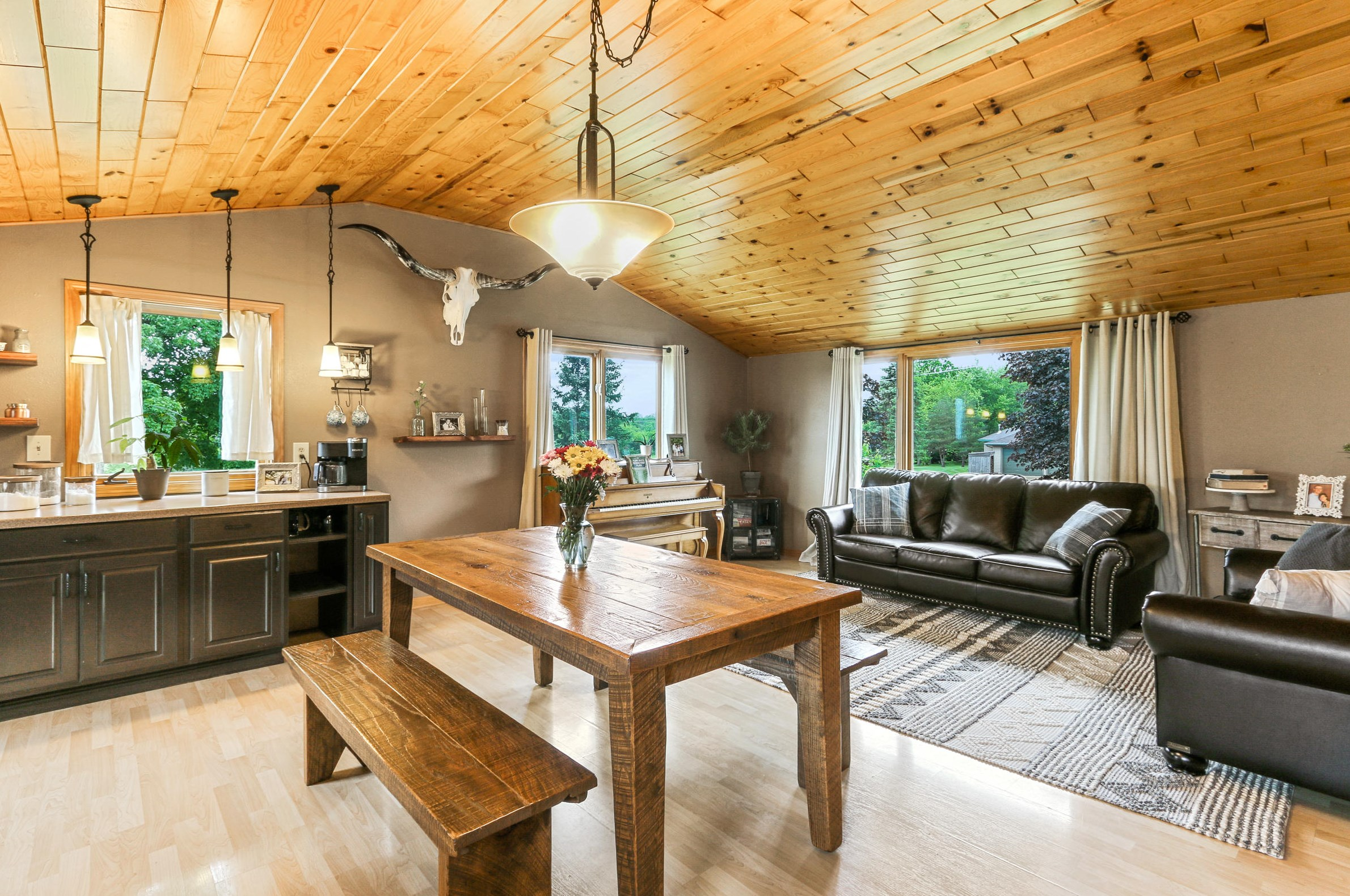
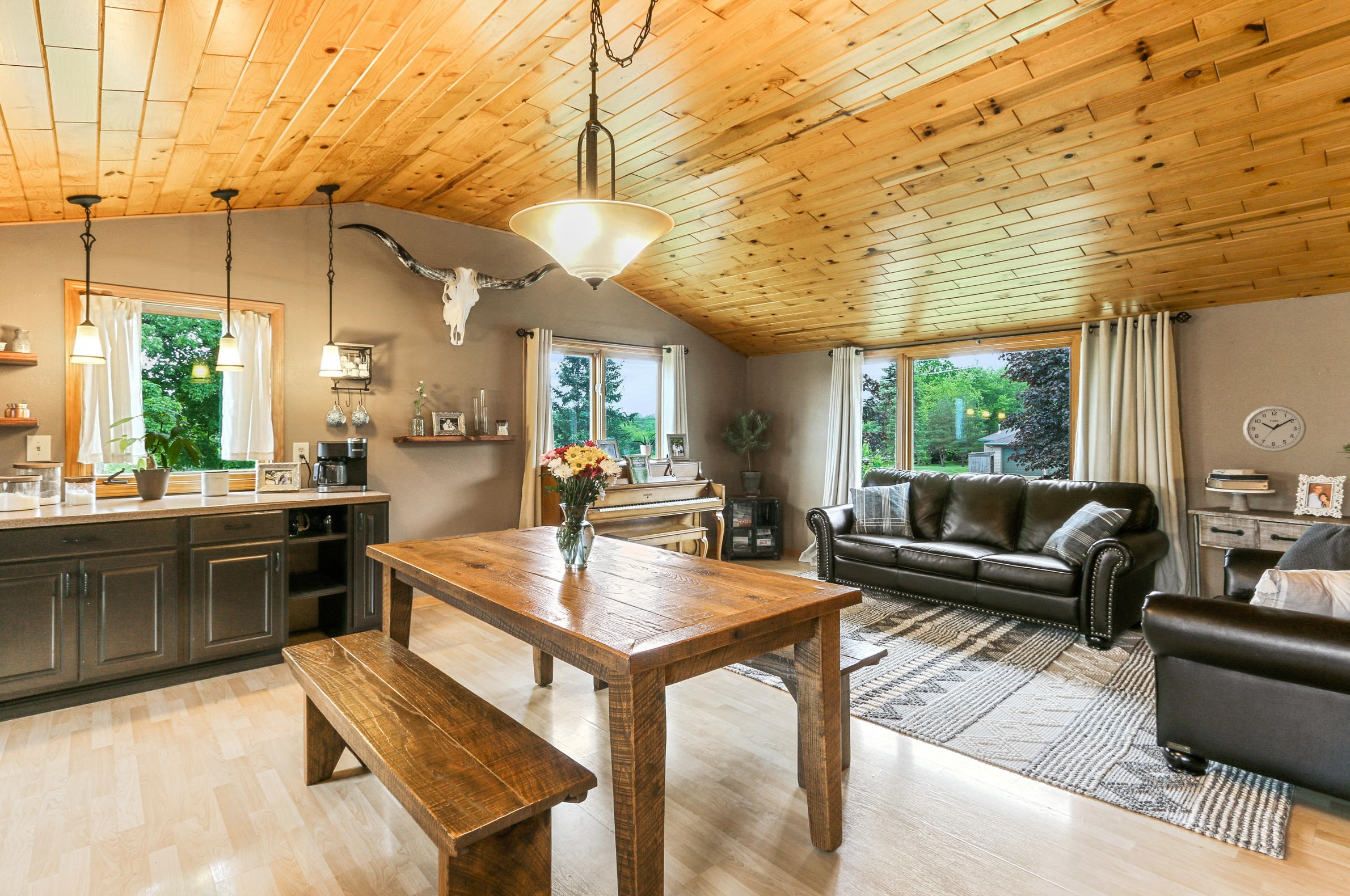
+ wall clock [1242,404,1307,453]
